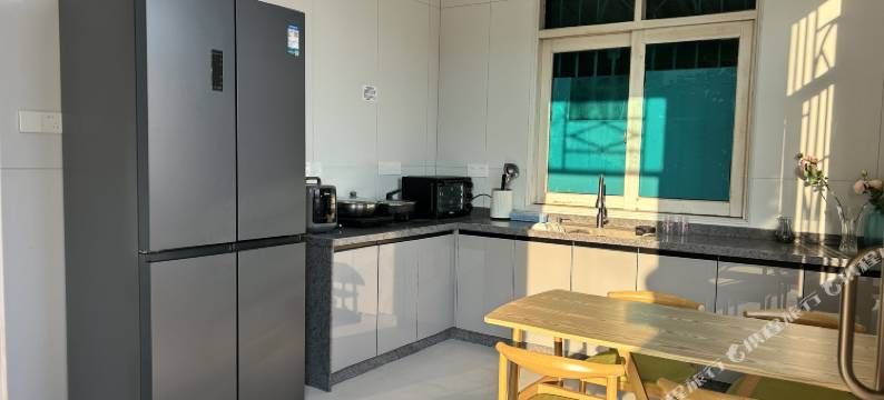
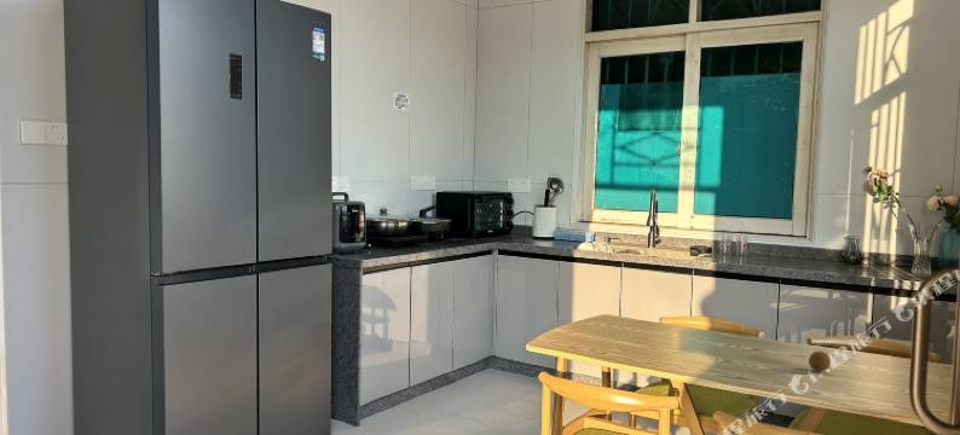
+ fruit [808,350,832,373]
